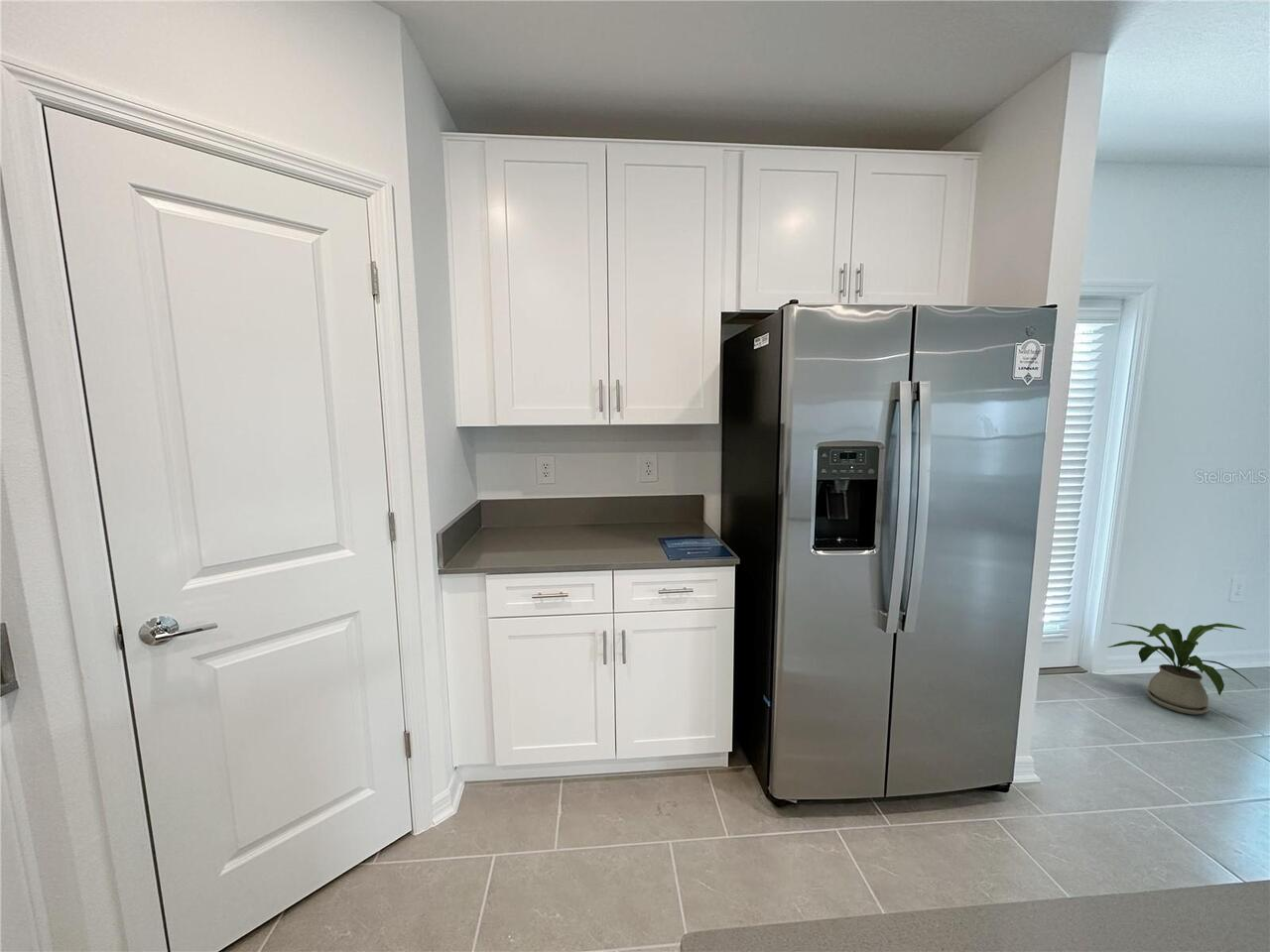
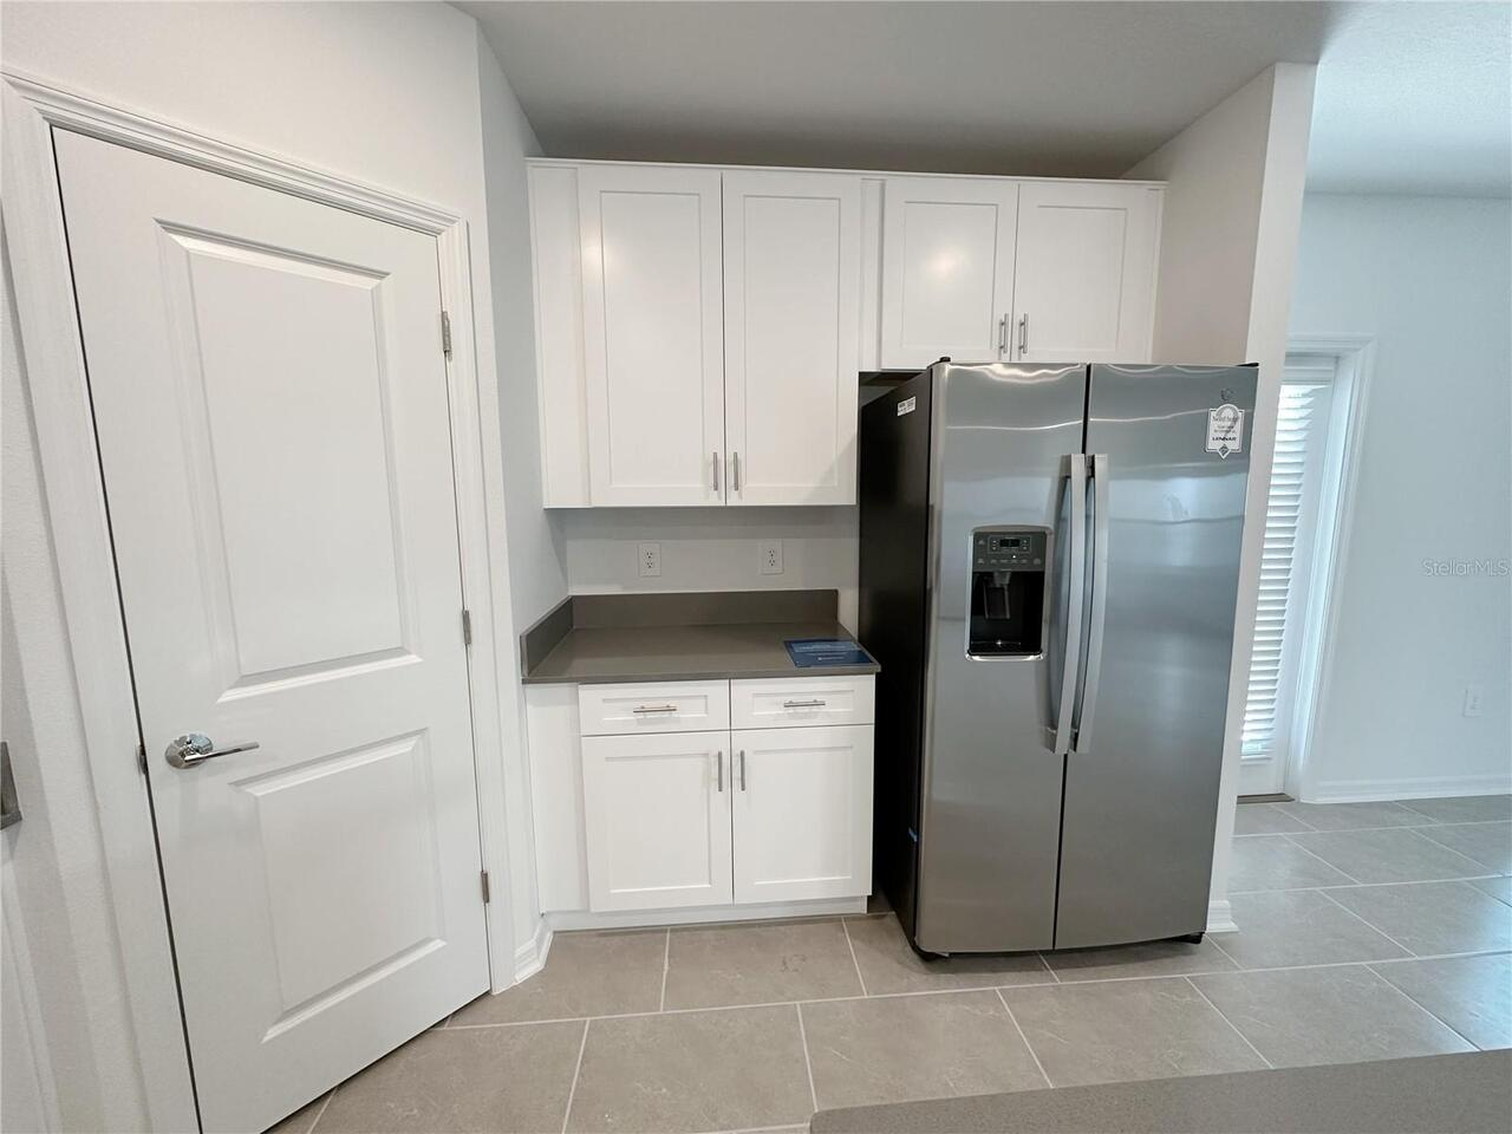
- house plant [1106,622,1256,716]
